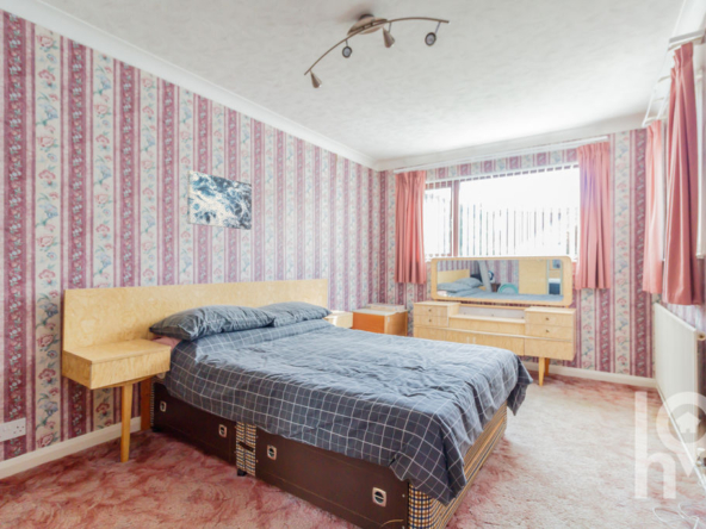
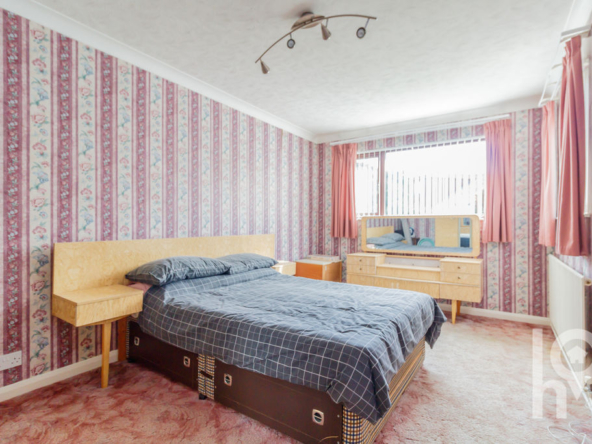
- wall art [186,169,253,231]
